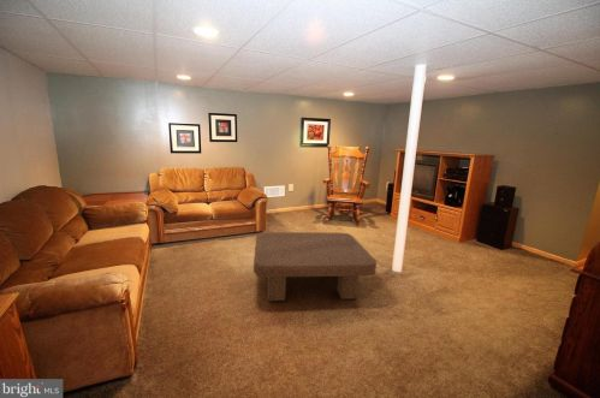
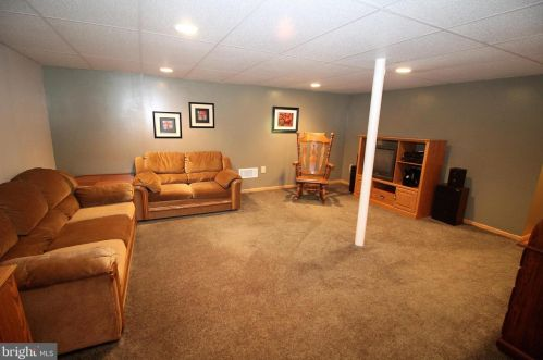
- coffee table [253,231,378,302]
